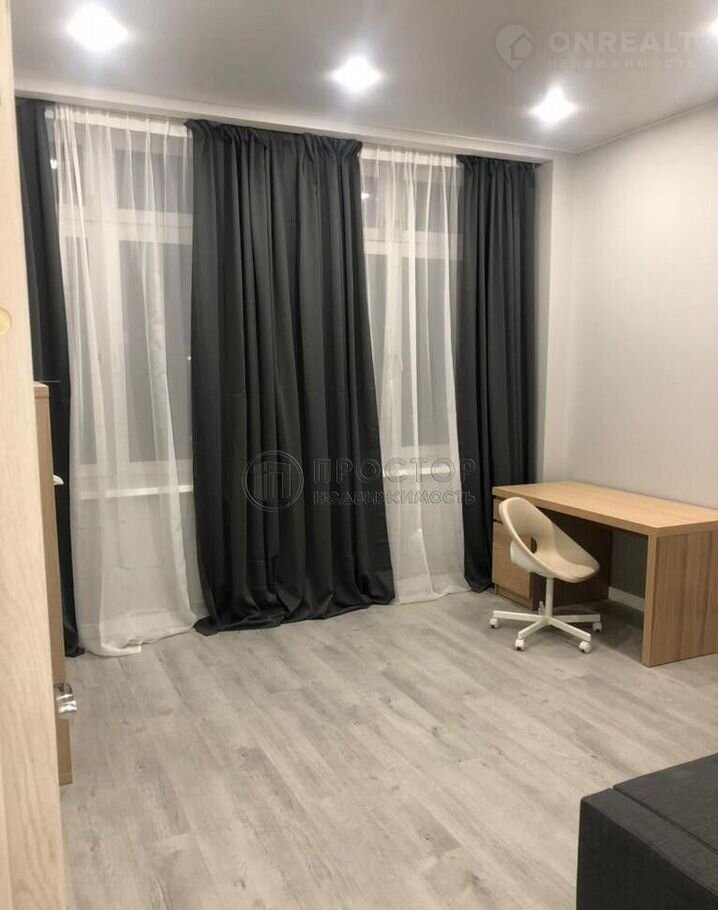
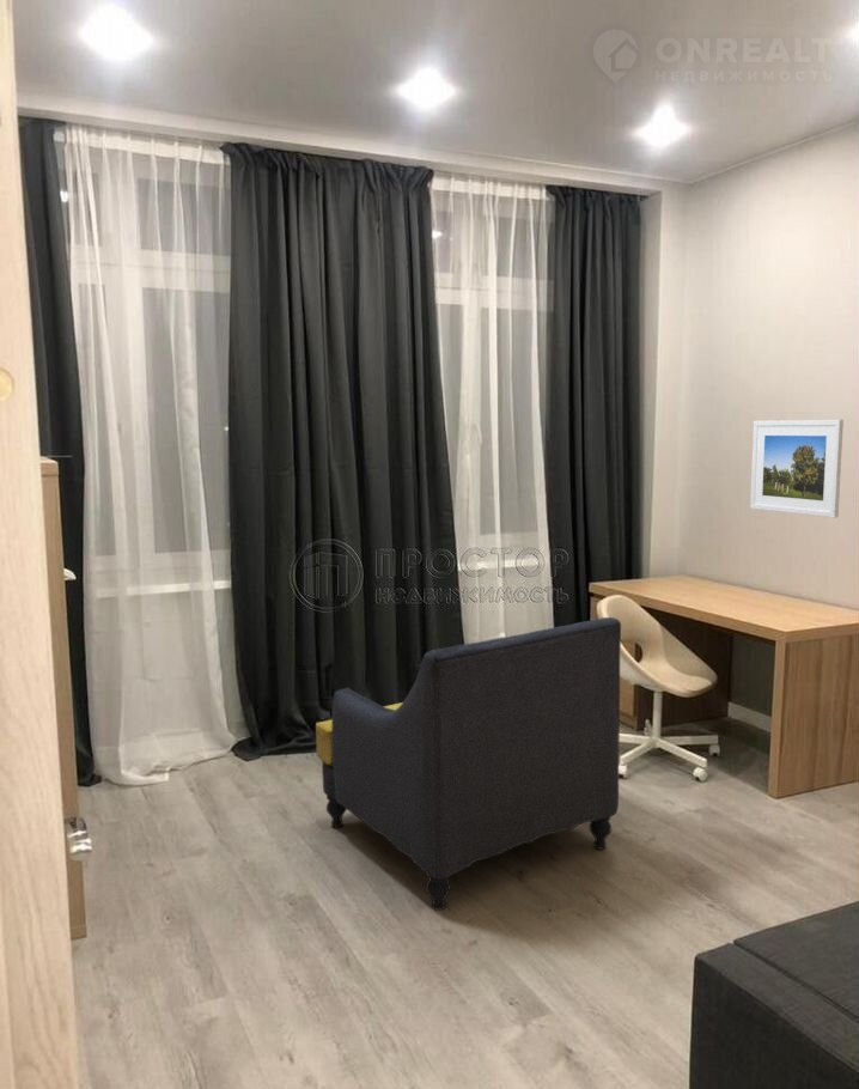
+ armchair [315,616,622,912]
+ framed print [749,419,845,519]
